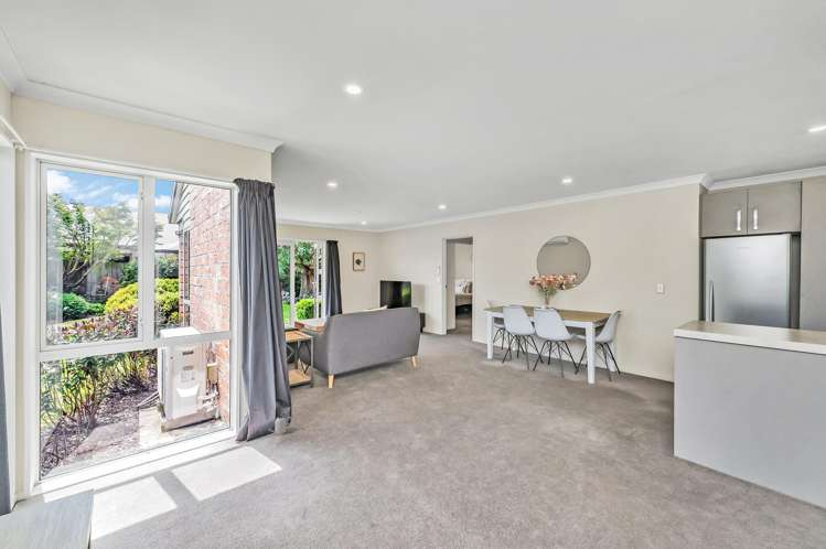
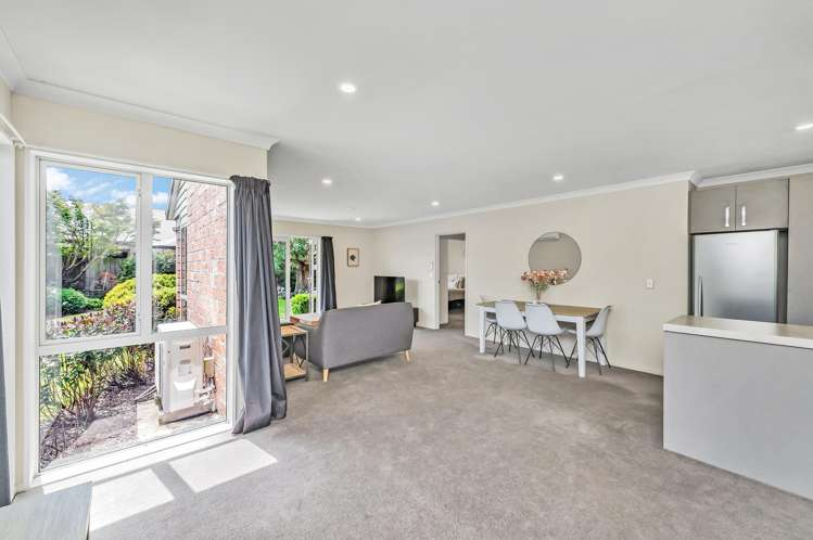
- watering can [267,416,294,435]
